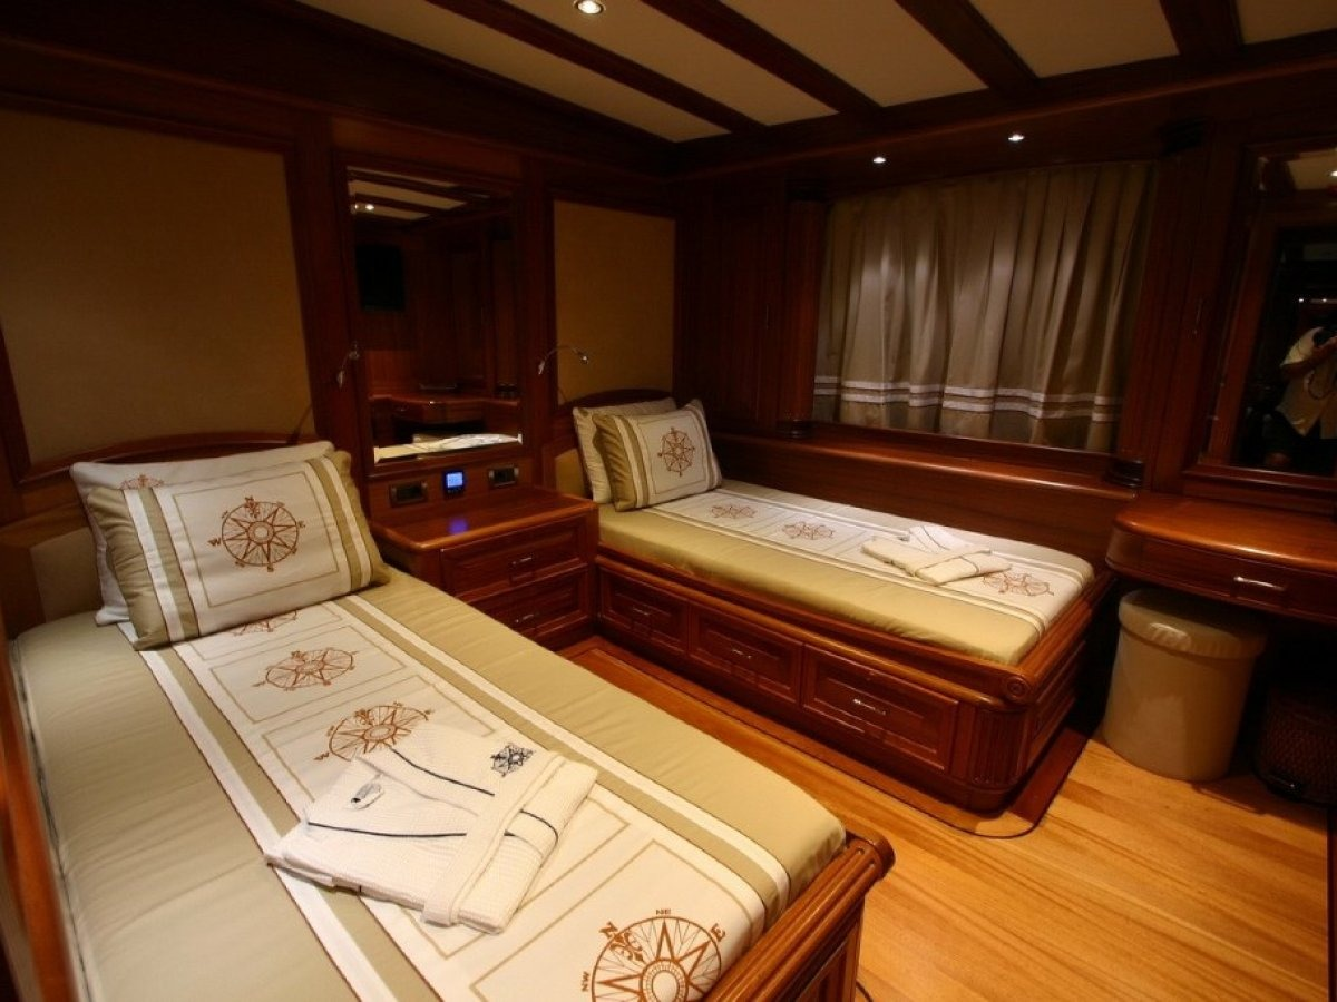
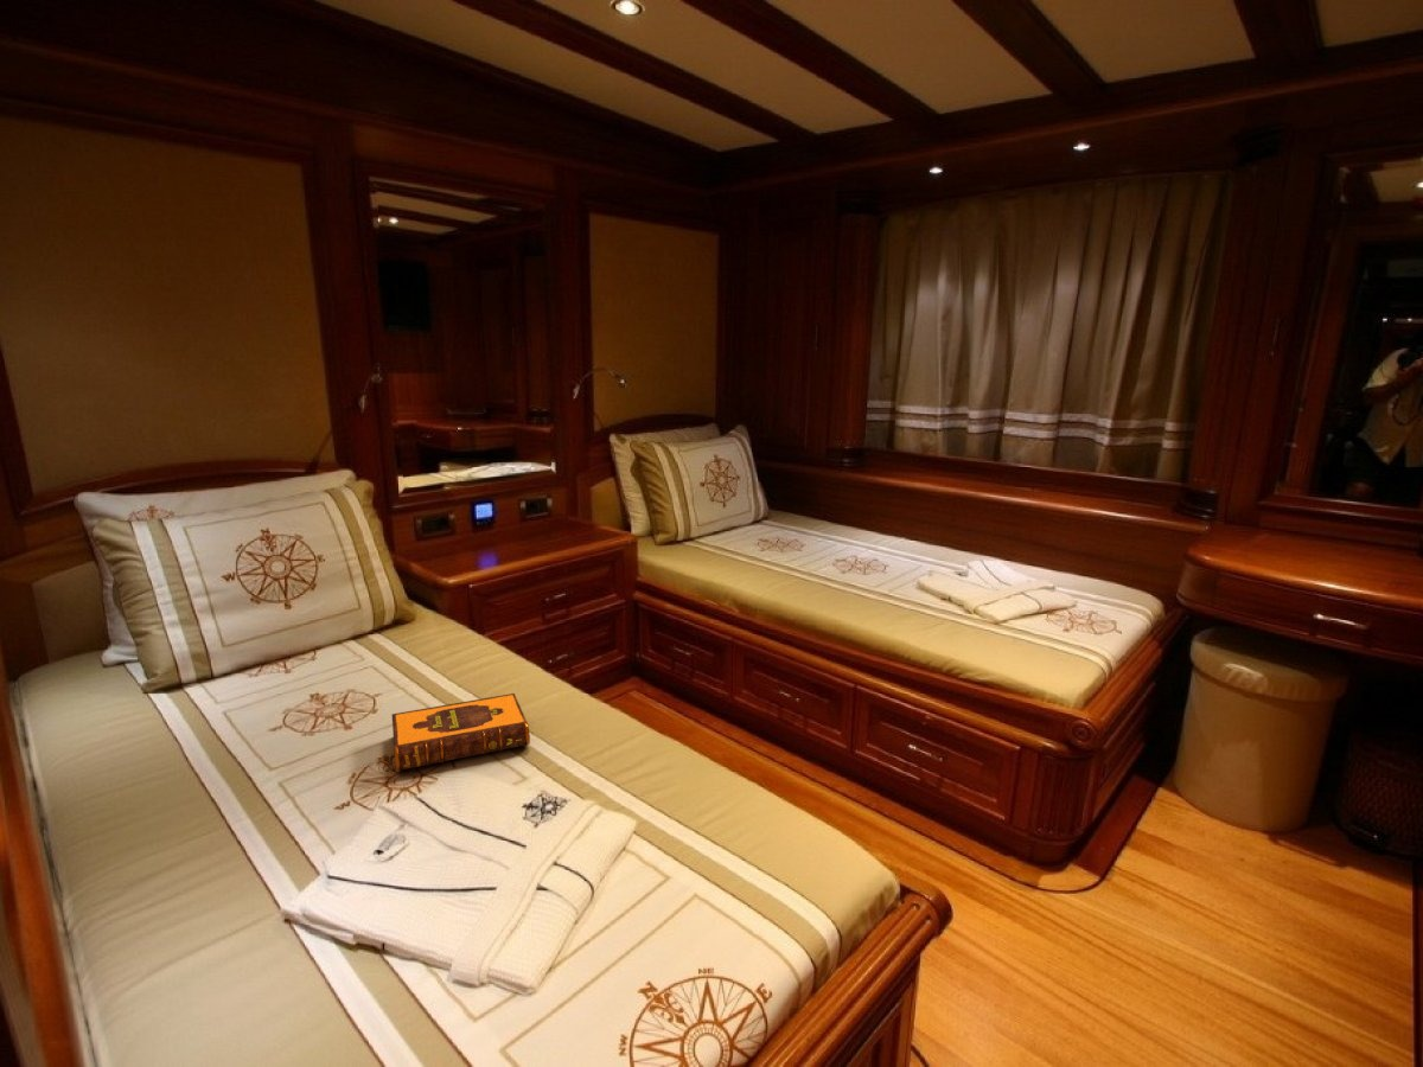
+ hardback book [391,692,531,773]
